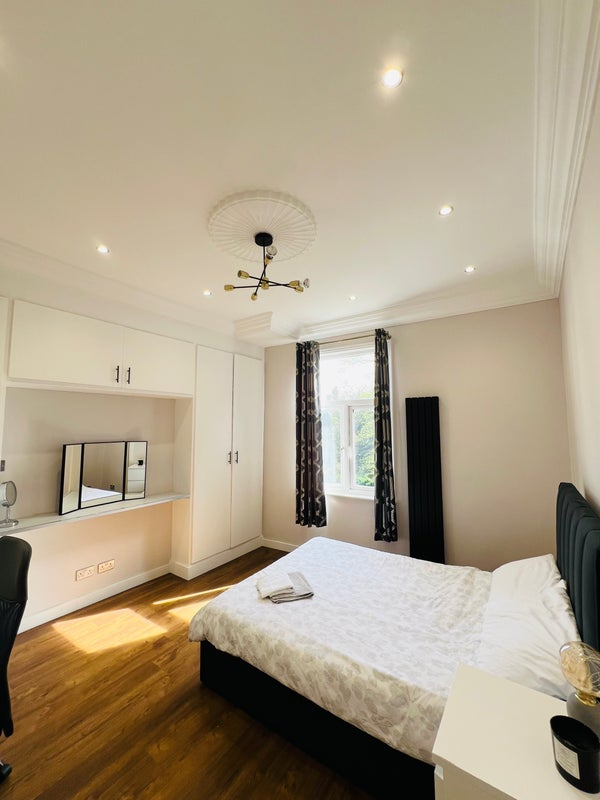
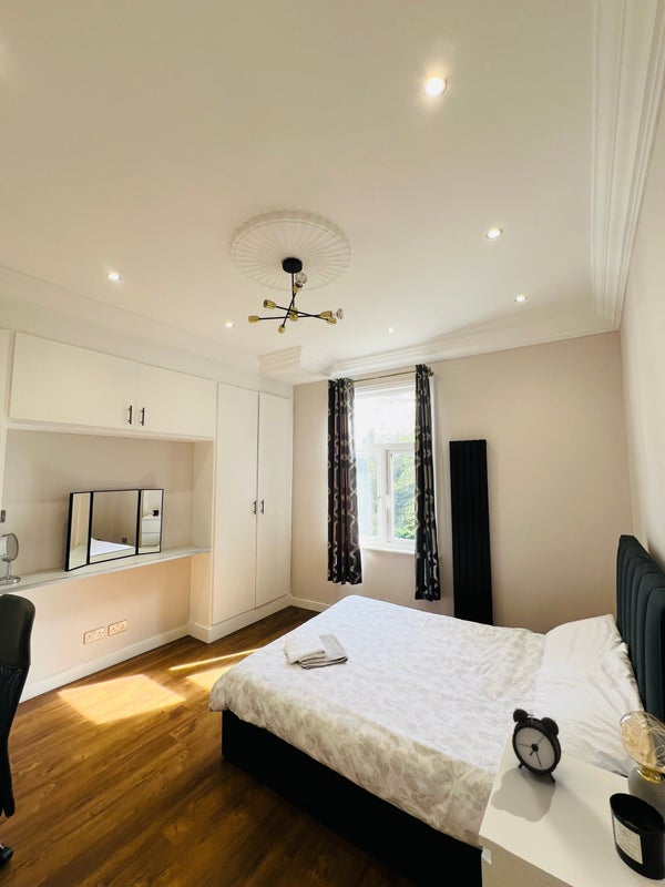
+ alarm clock [511,706,562,784]
